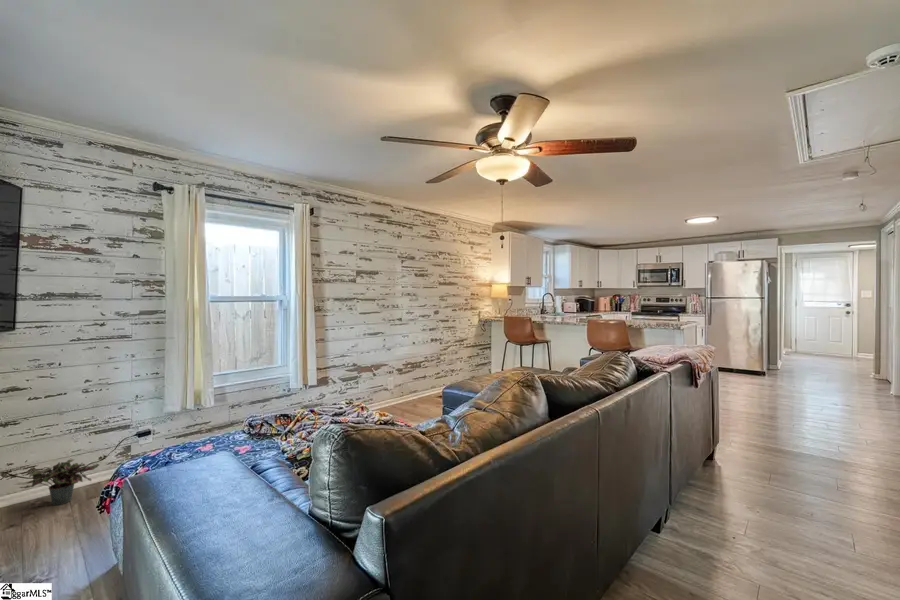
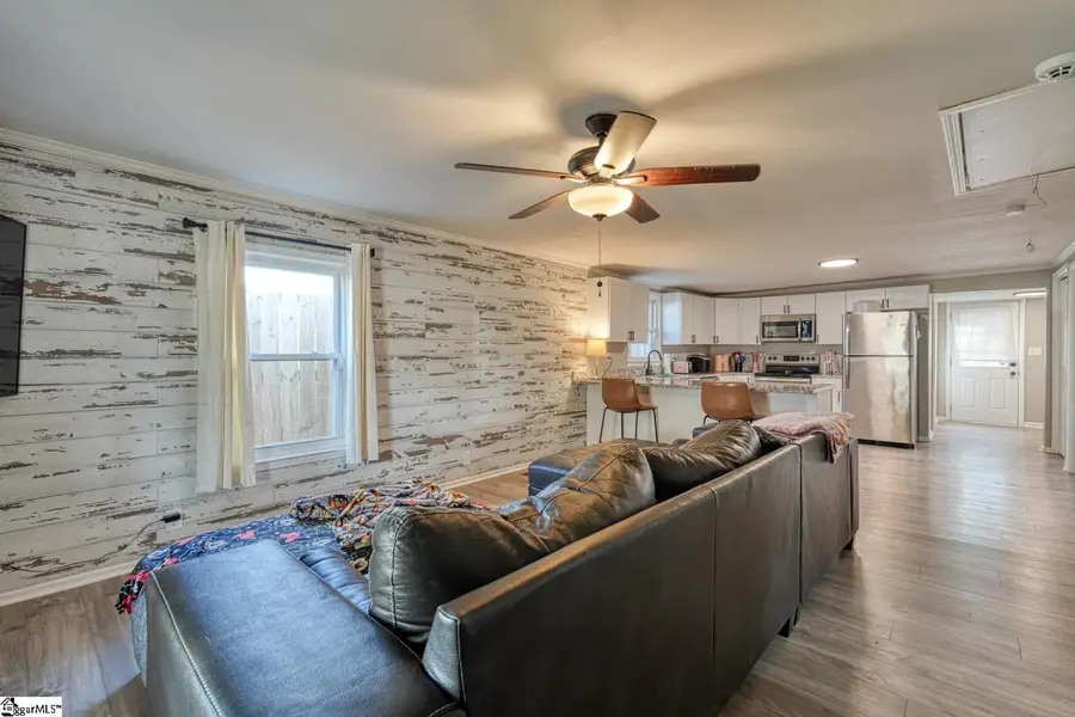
- potted plant [18,458,100,506]
